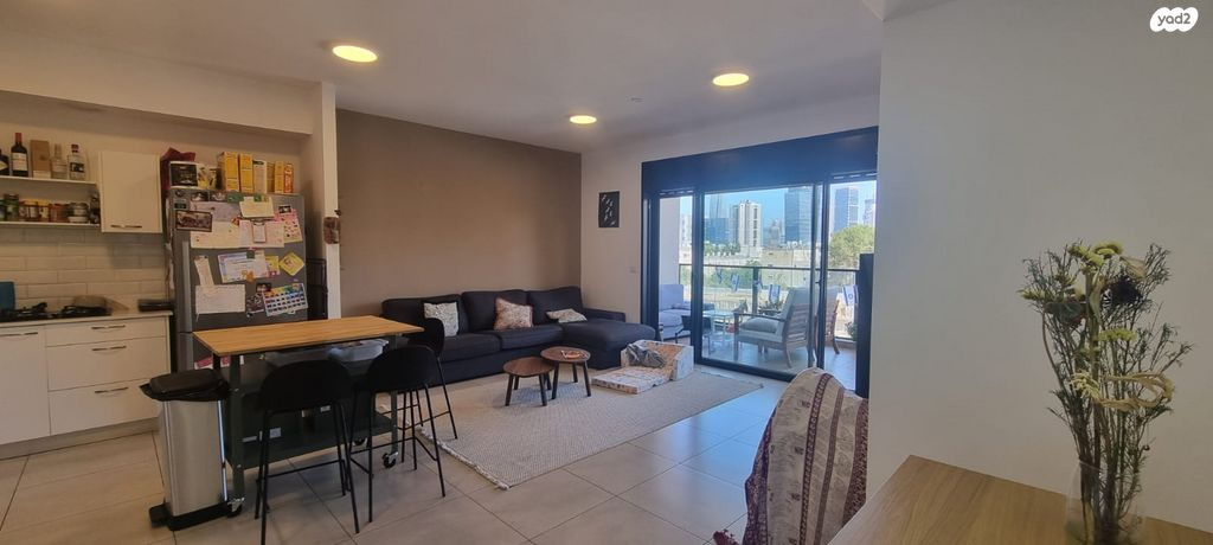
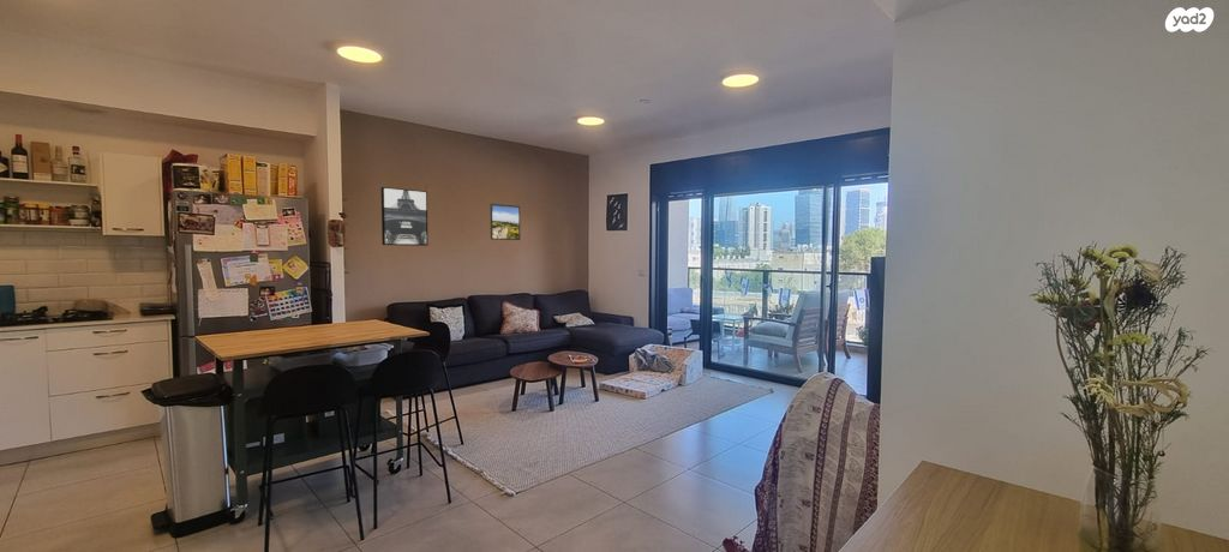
+ wall art [380,186,430,247]
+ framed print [490,203,521,241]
